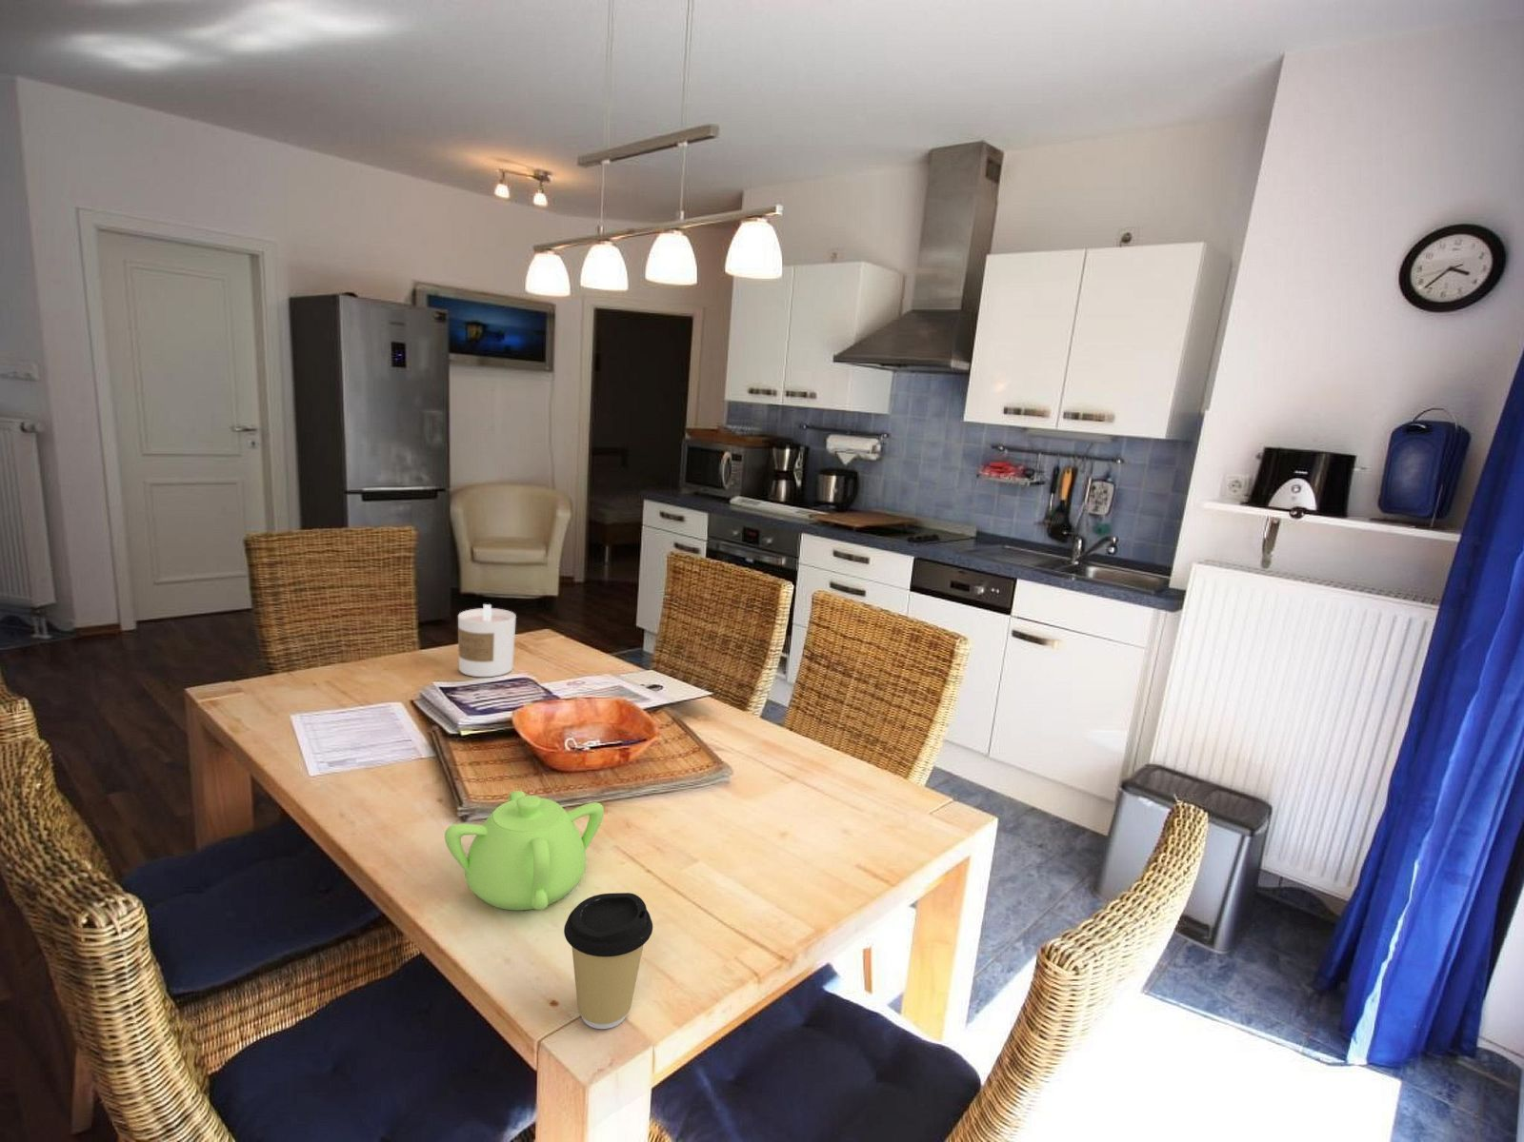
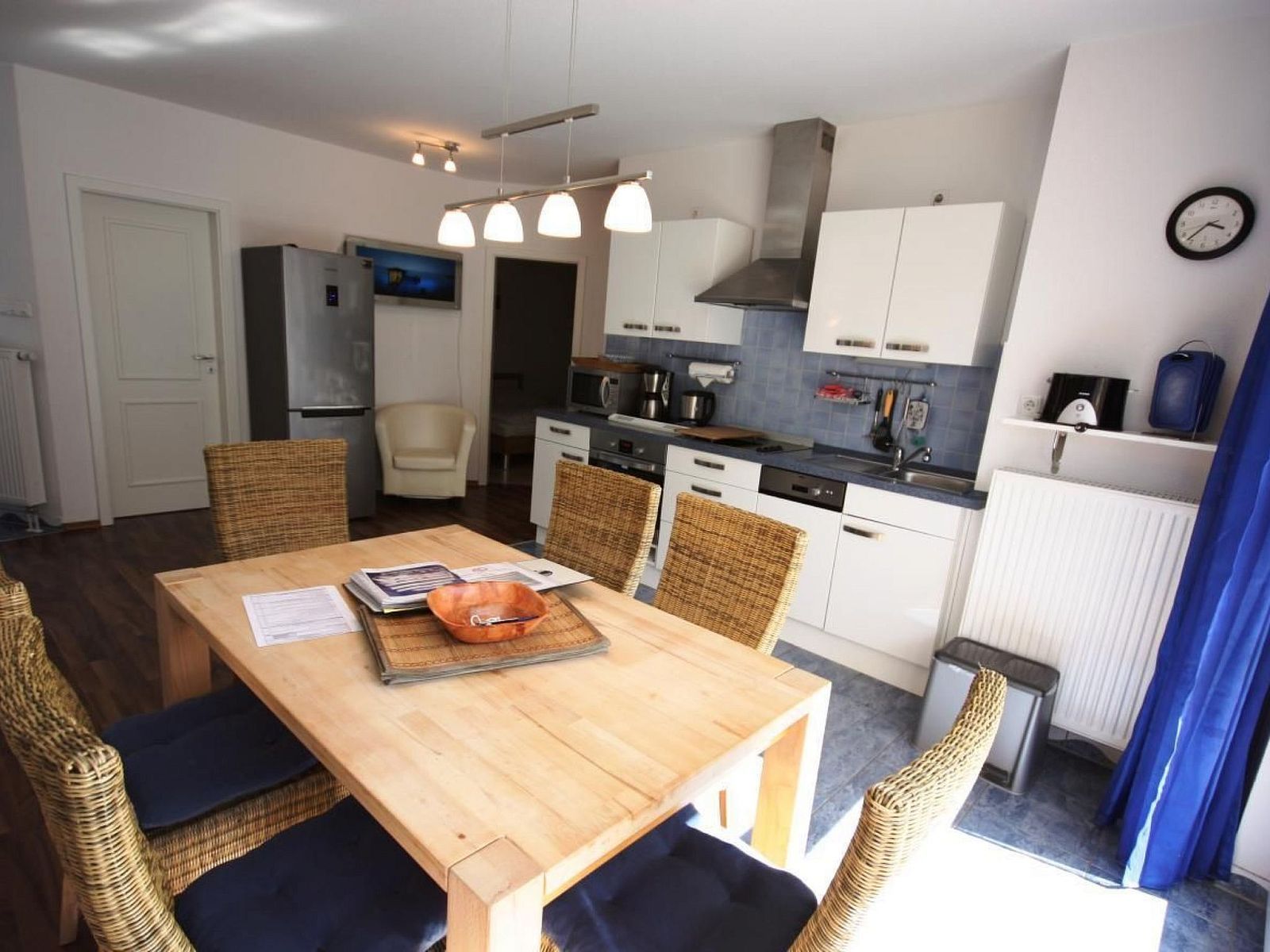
- teapot [444,789,605,912]
- candle [457,603,517,678]
- coffee cup [563,891,654,1029]
